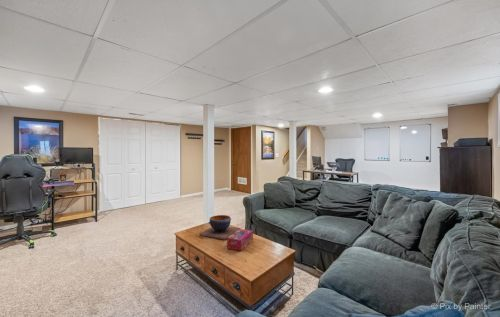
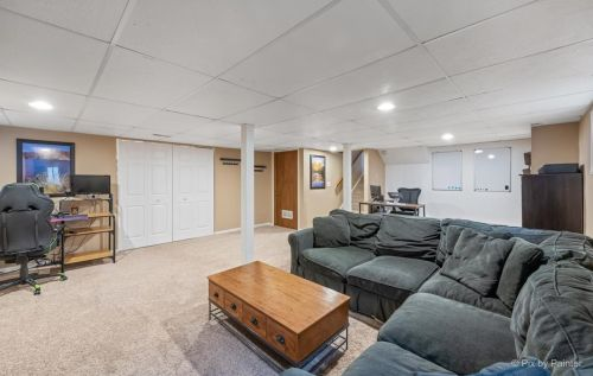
- decorative bowl [198,214,241,241]
- tissue box [226,228,254,252]
